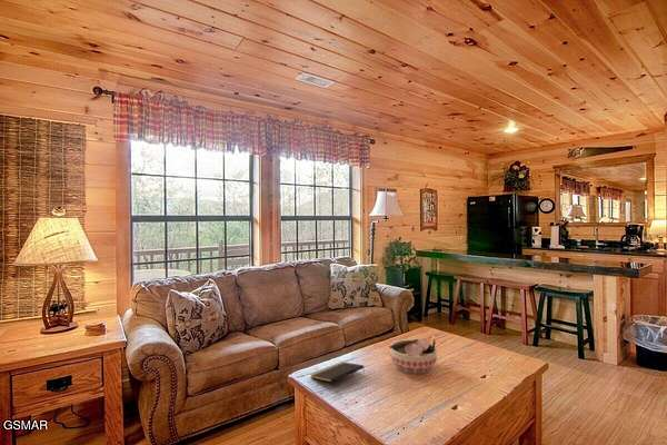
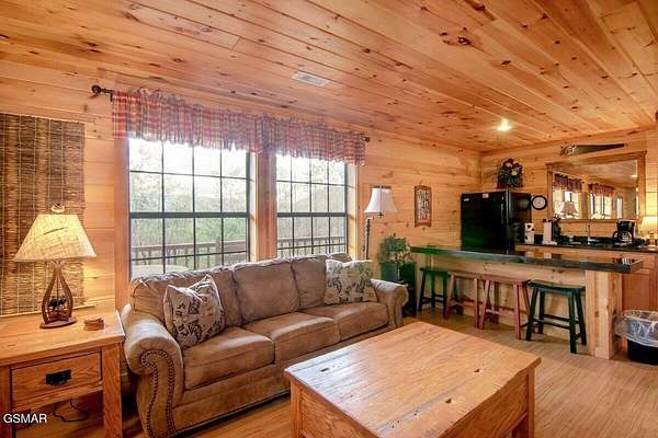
- bowl [388,338,438,375]
- notepad [309,362,366,384]
